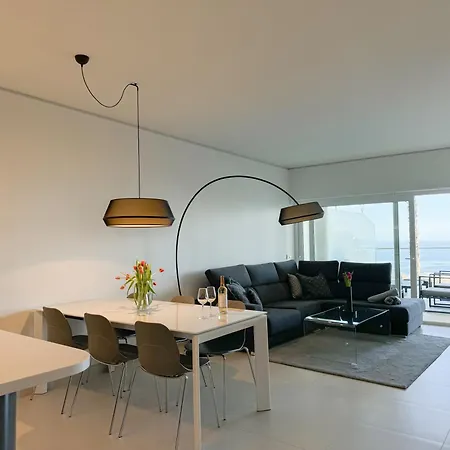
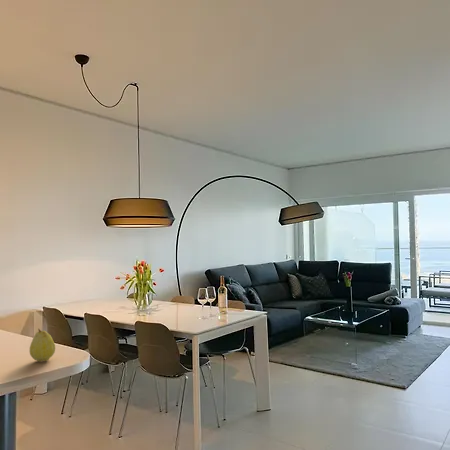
+ fruit [29,328,56,363]
